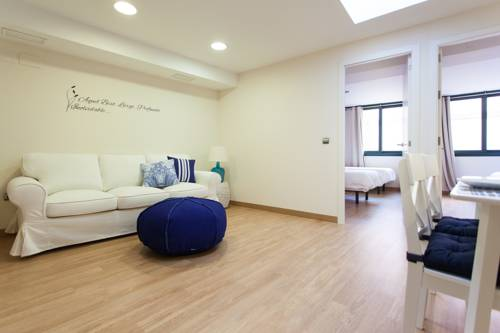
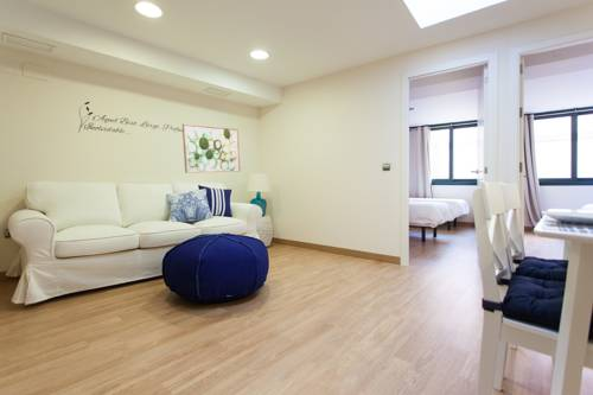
+ wall art [181,122,242,174]
